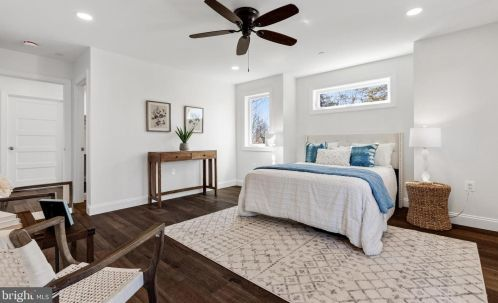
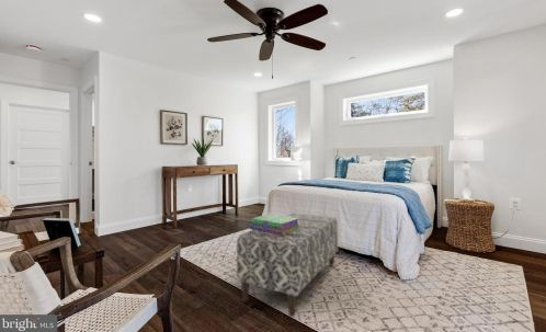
+ stack of books [249,213,299,236]
+ bench [236,213,339,318]
